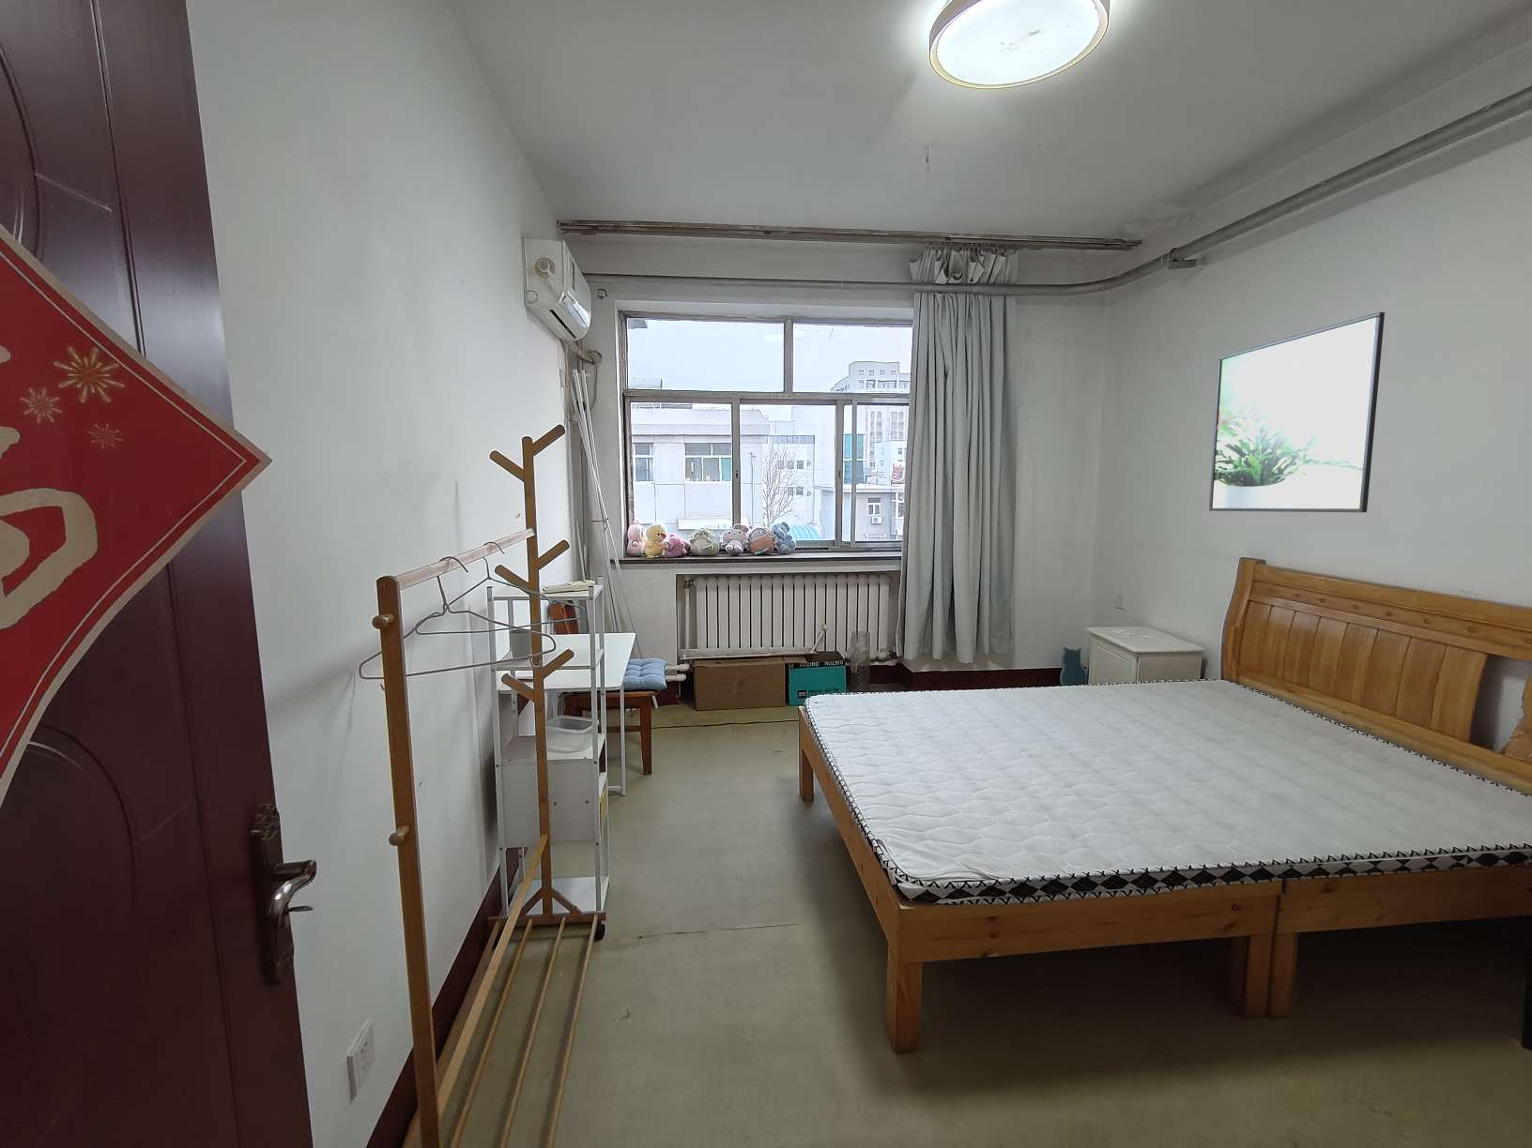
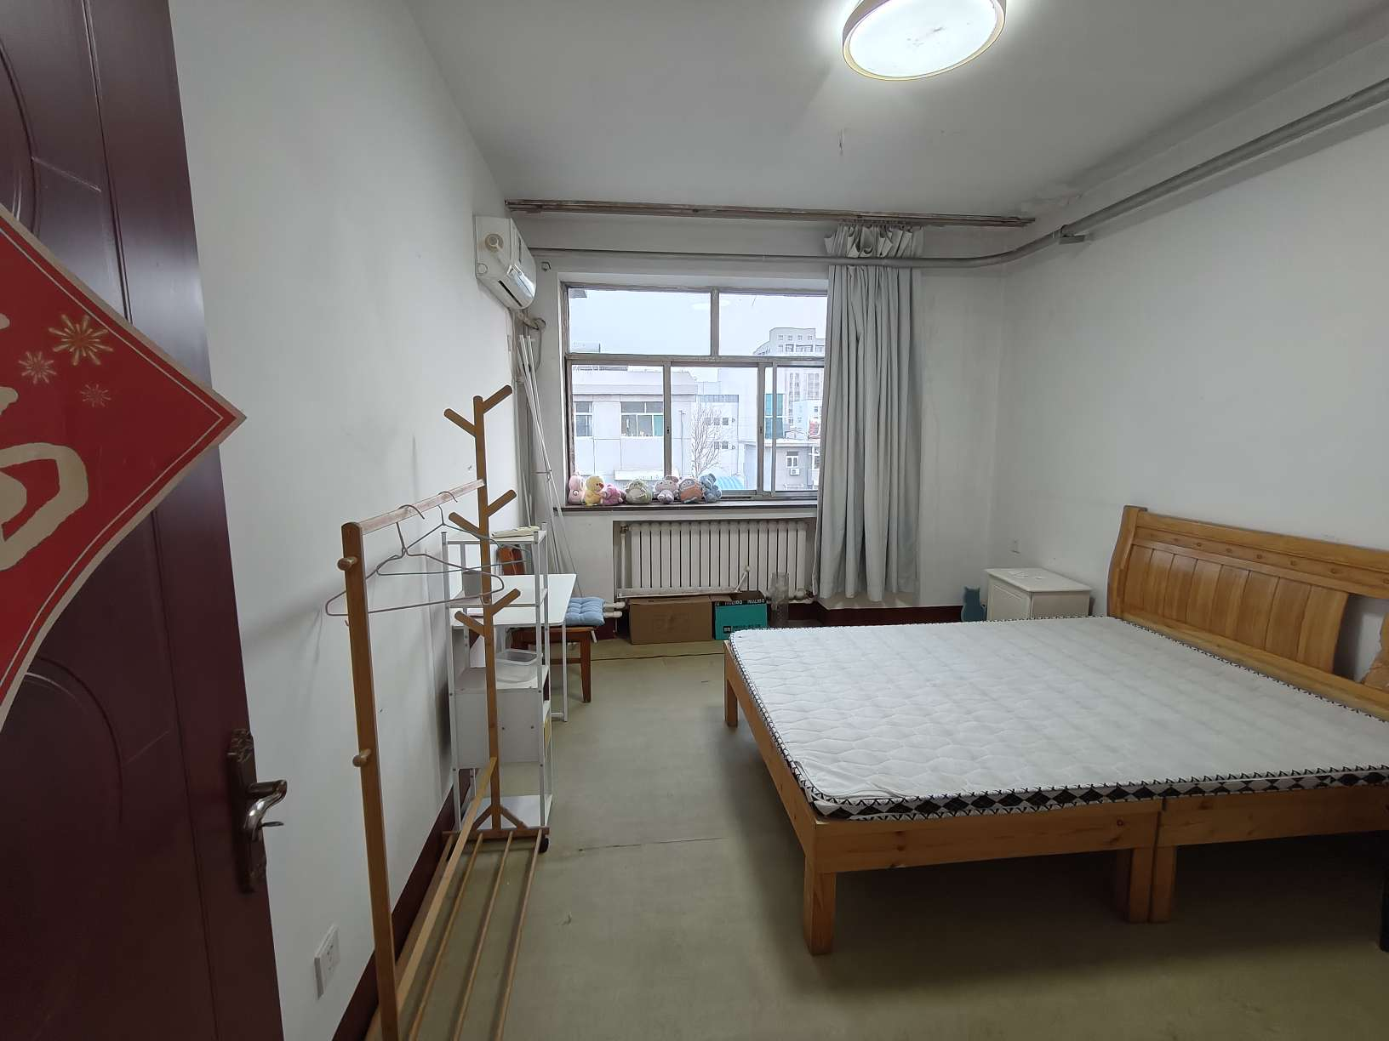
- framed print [1209,311,1386,512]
